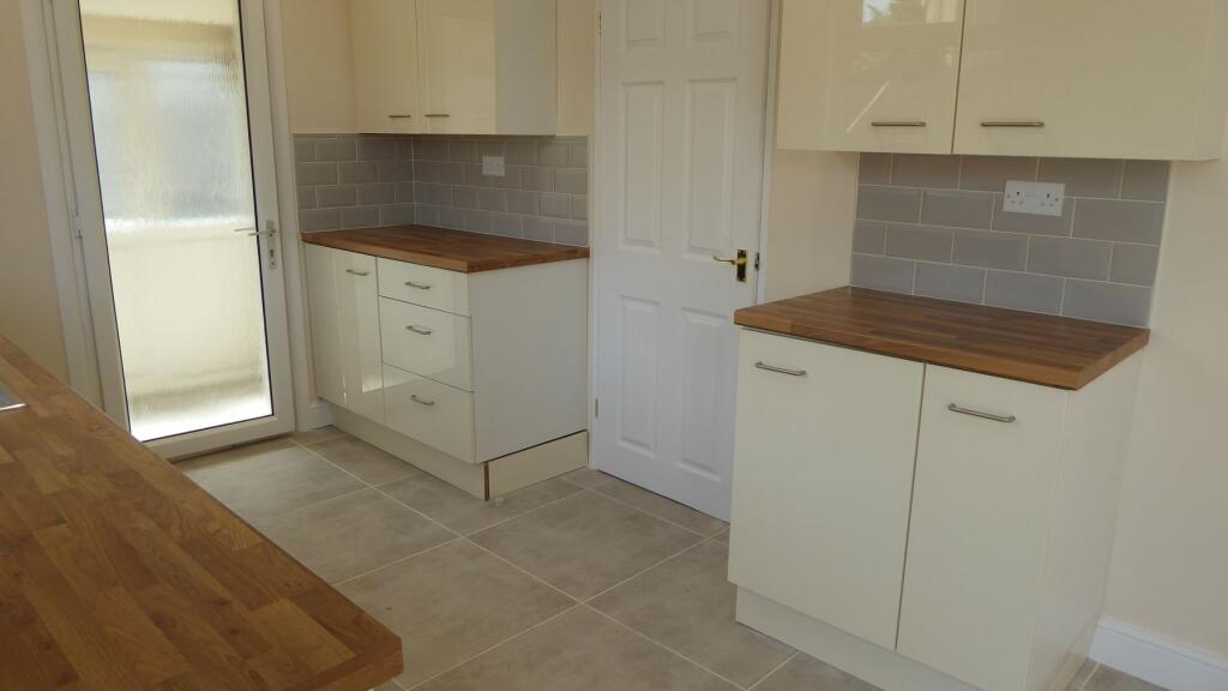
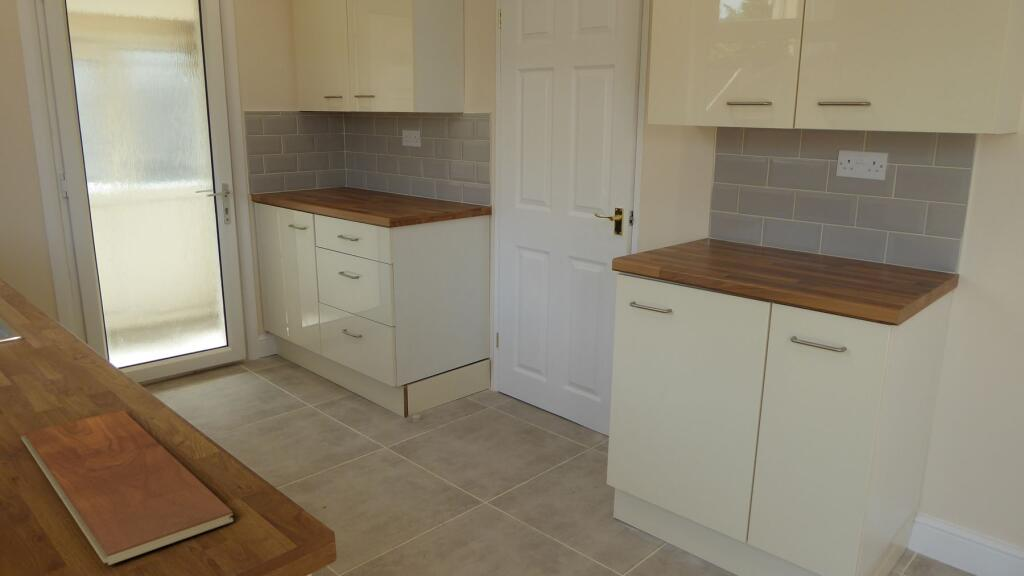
+ chopping board [20,409,234,566]
